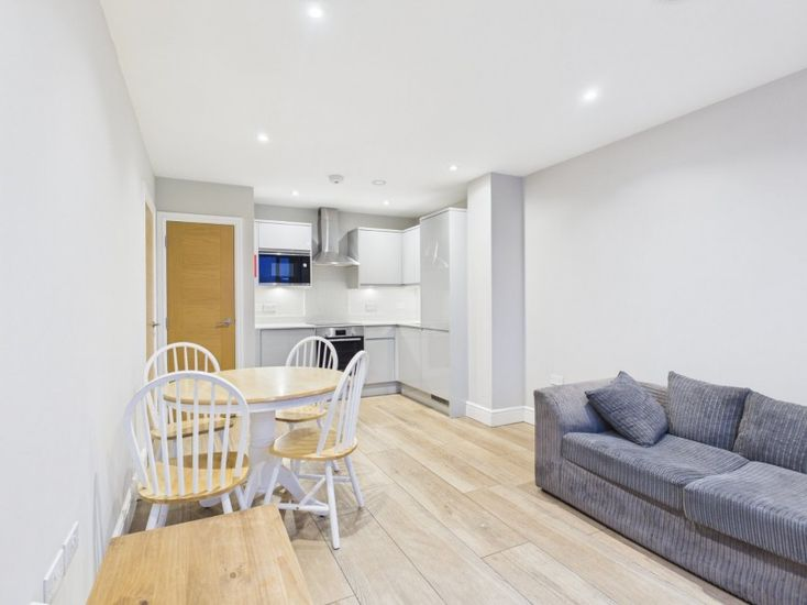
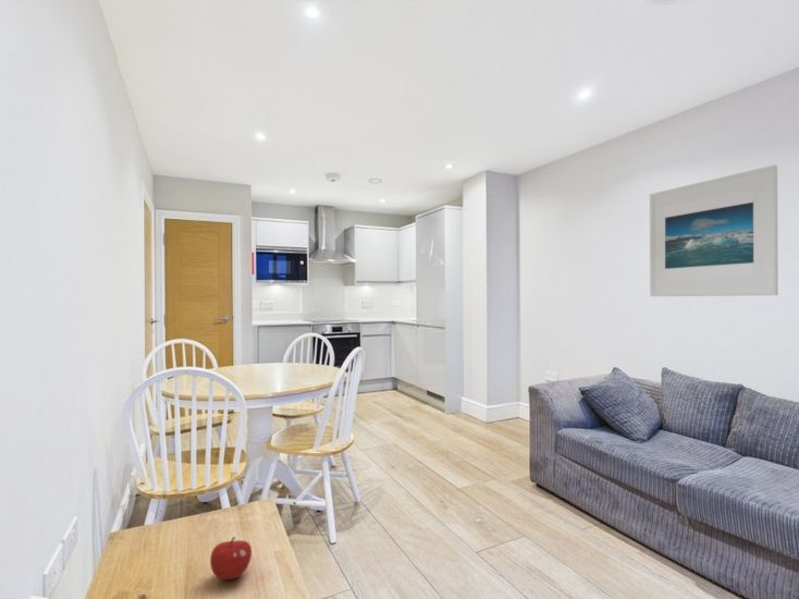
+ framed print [649,163,779,297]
+ fruit [209,536,253,580]
